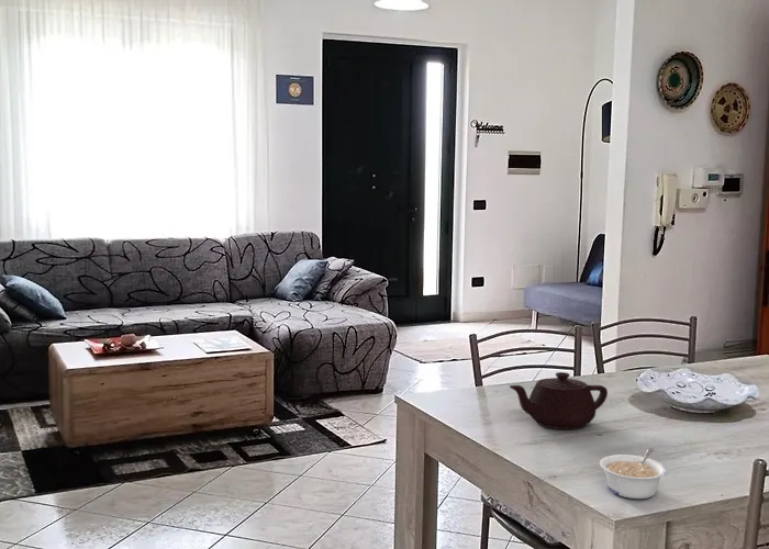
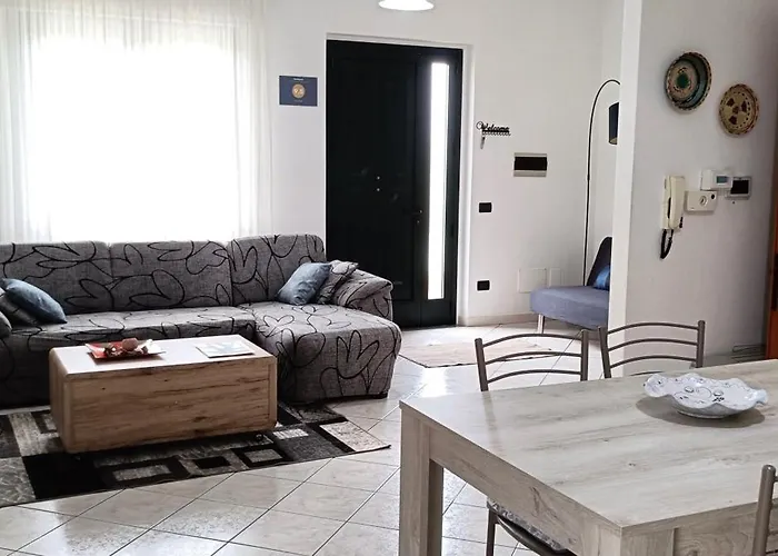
- legume [599,448,668,500]
- teapot [509,371,609,430]
